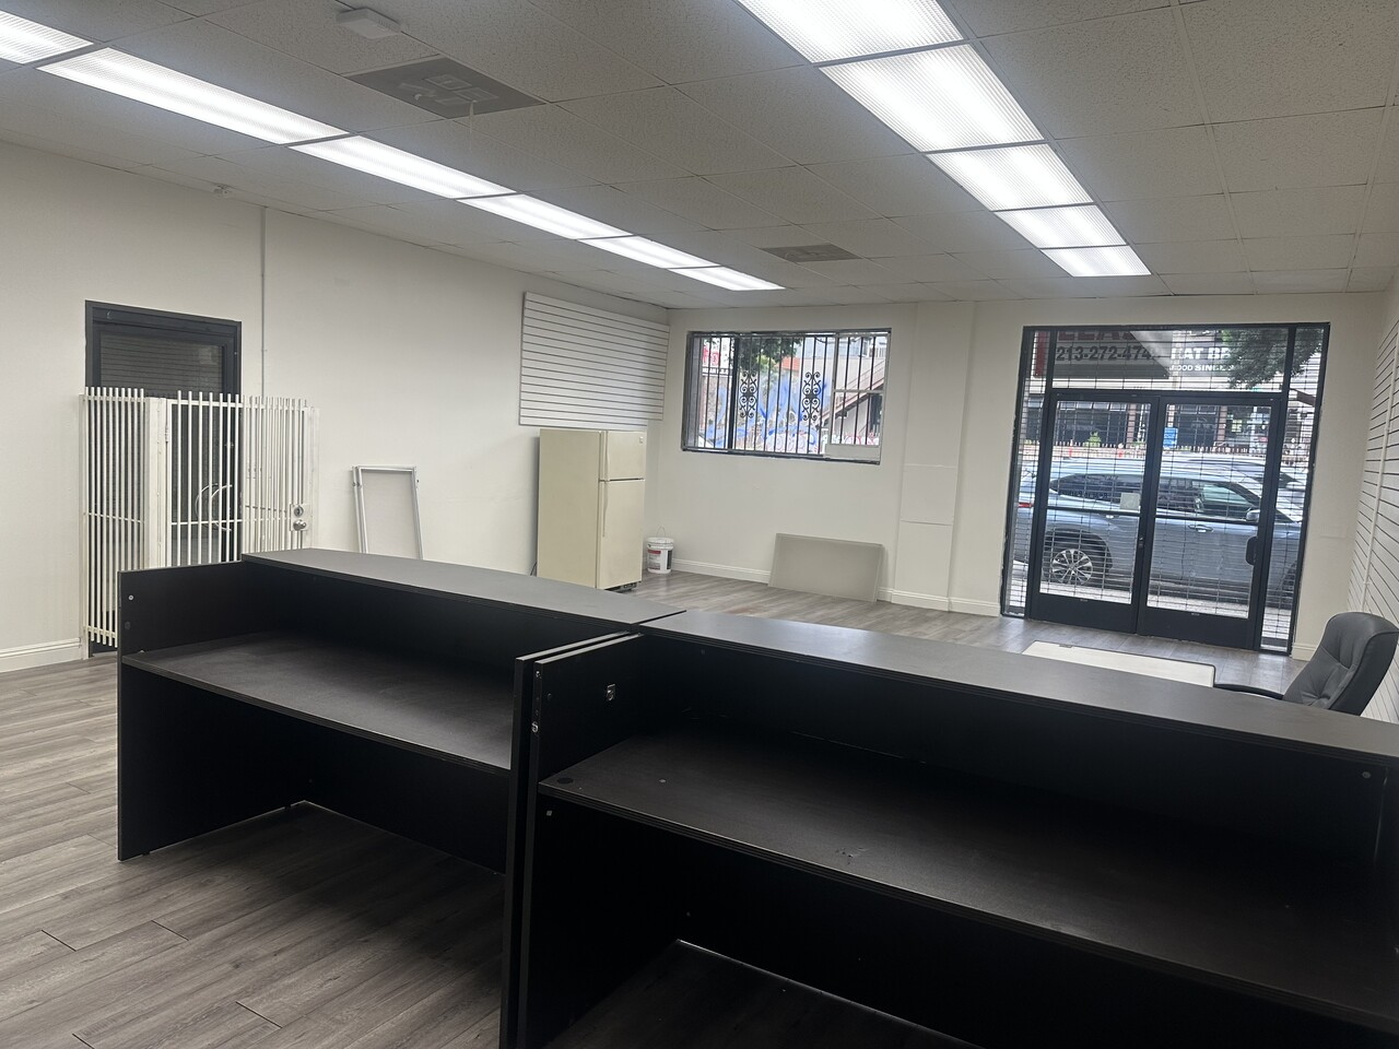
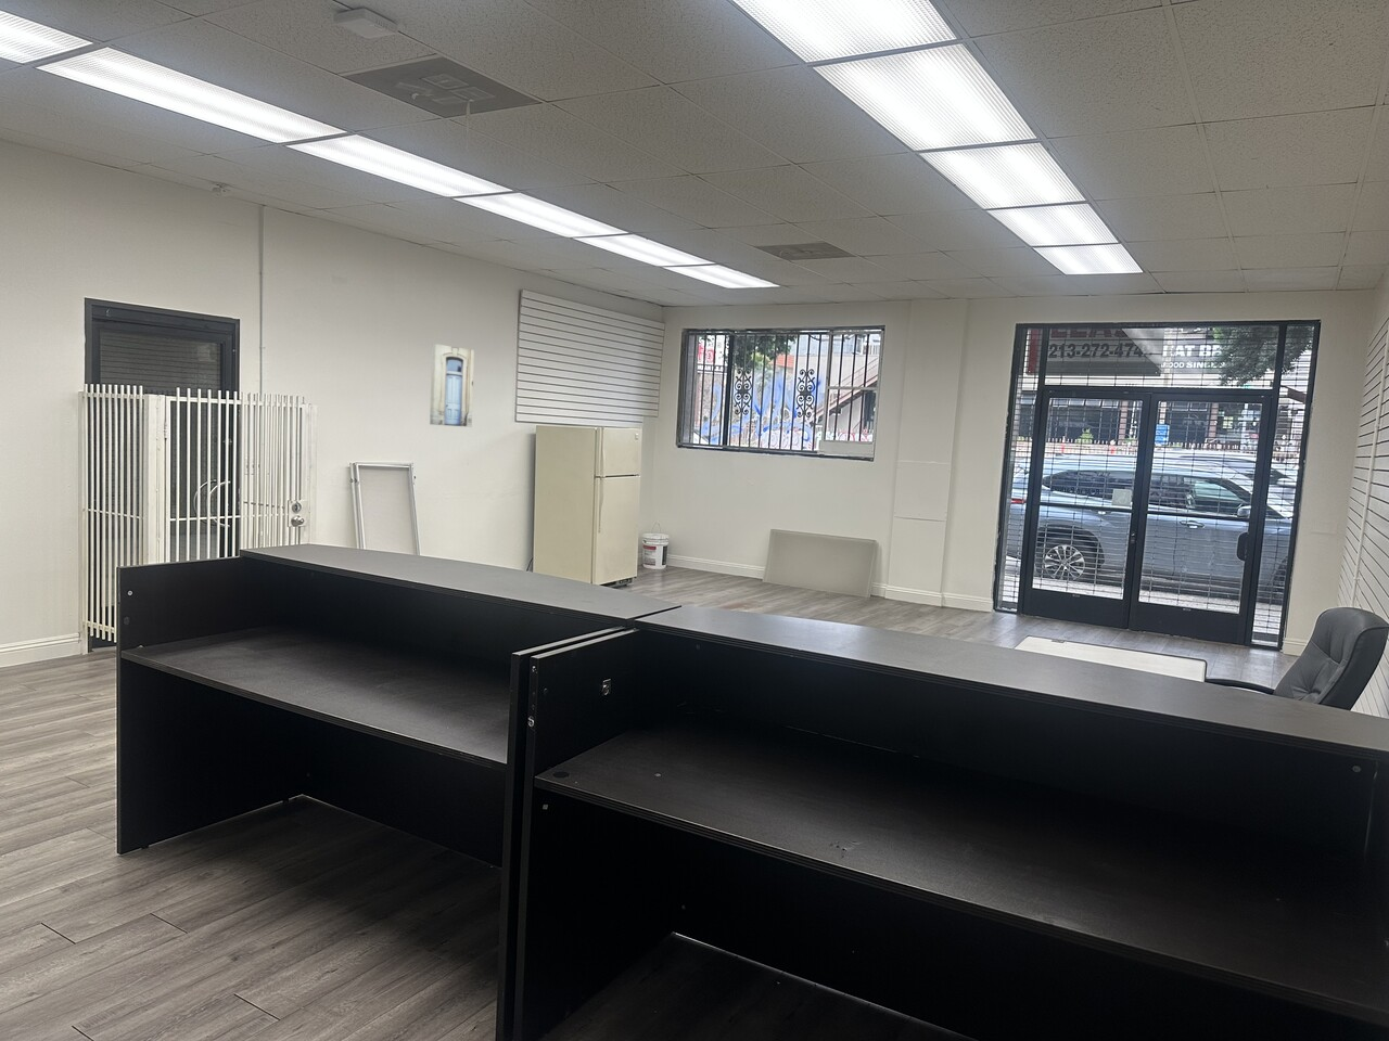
+ wall art [429,342,476,429]
